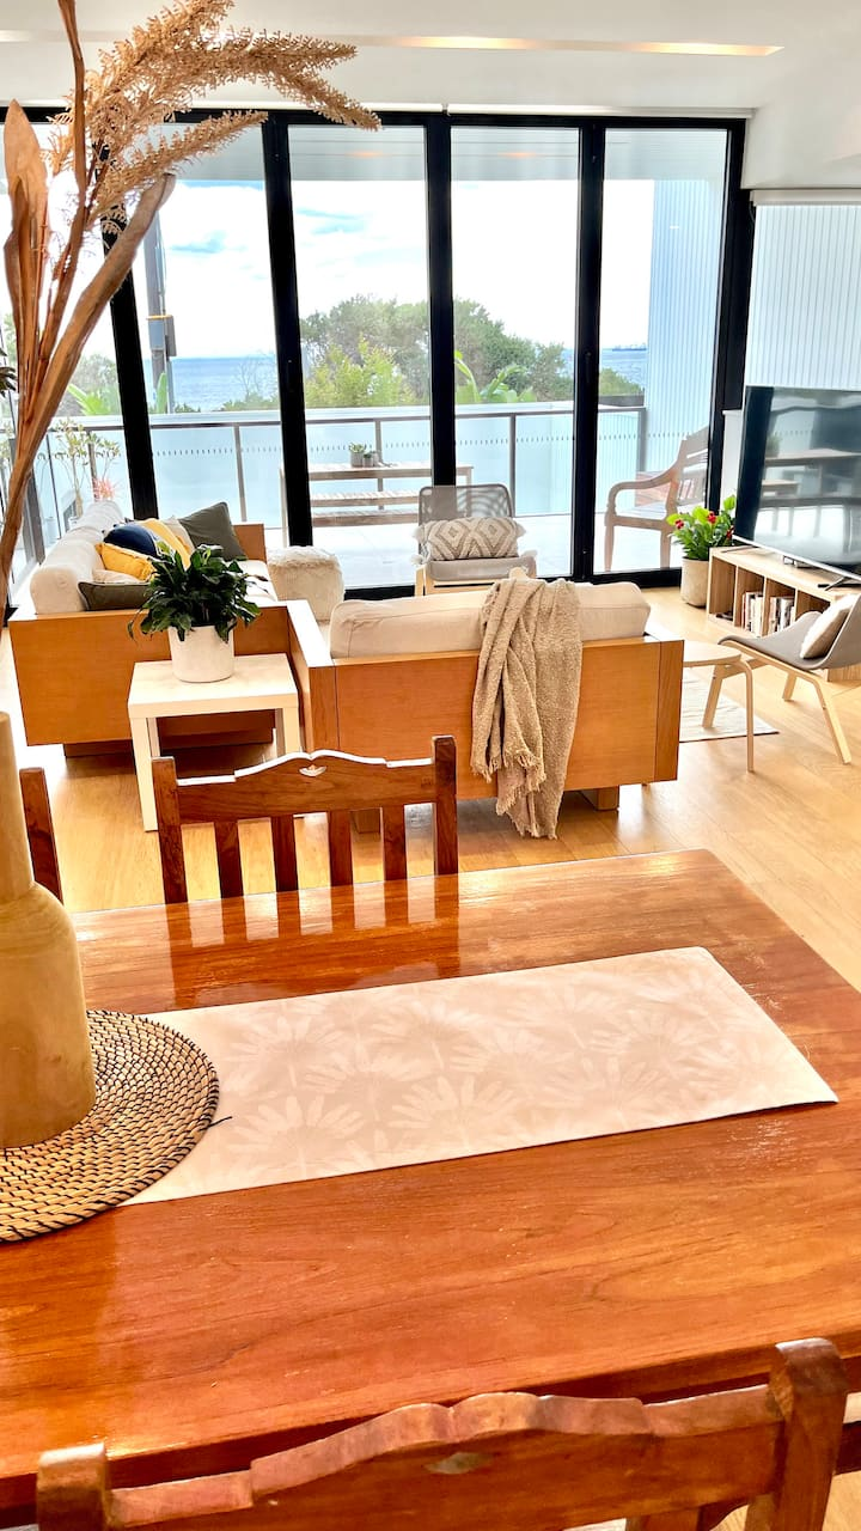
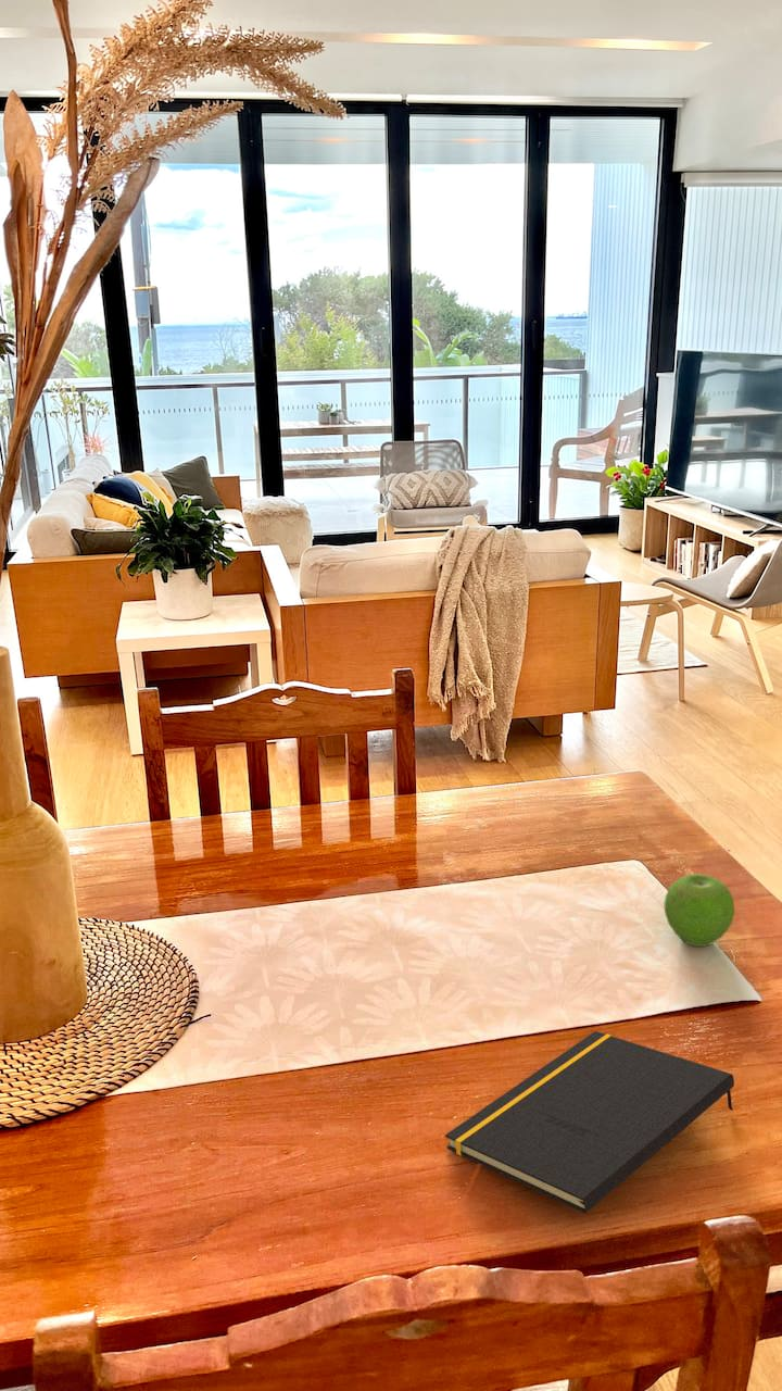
+ notepad [444,1030,735,1215]
+ fruit [664,873,735,948]
